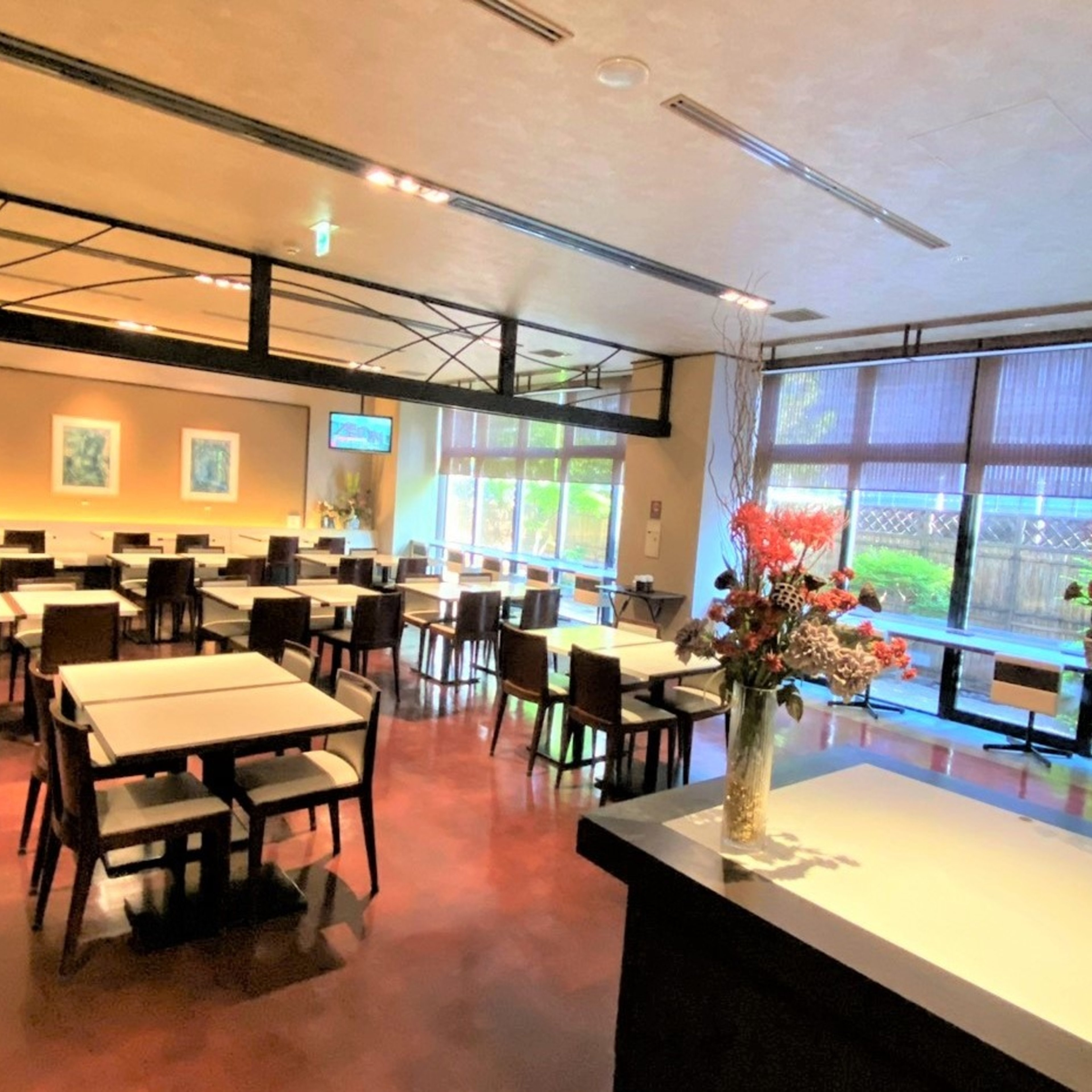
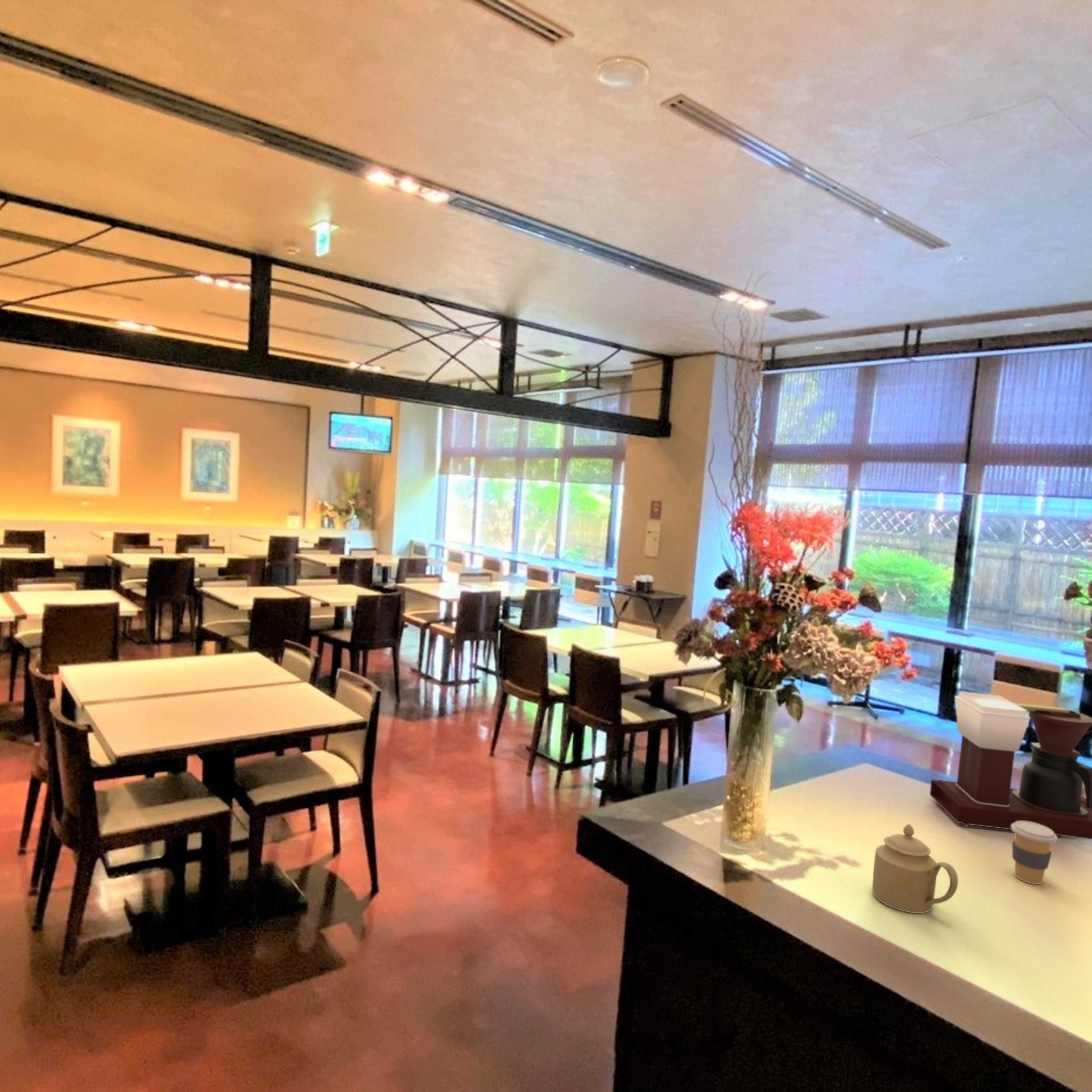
+ sugar bowl [872,824,958,913]
+ coffee maker [930,691,1092,839]
+ coffee cup [1011,821,1057,884]
